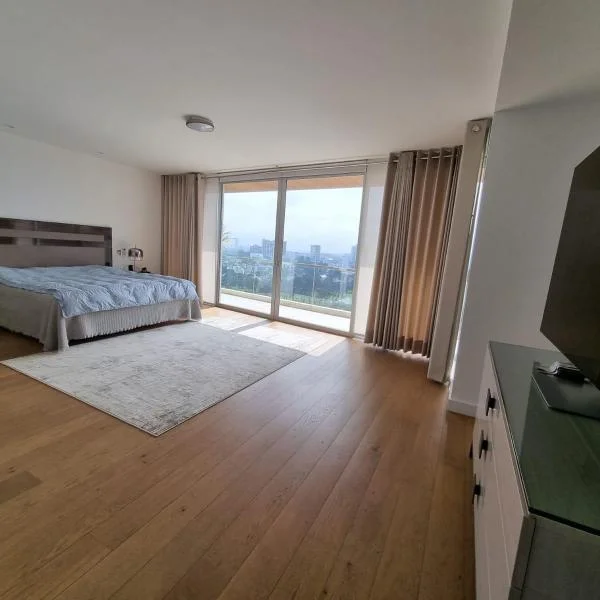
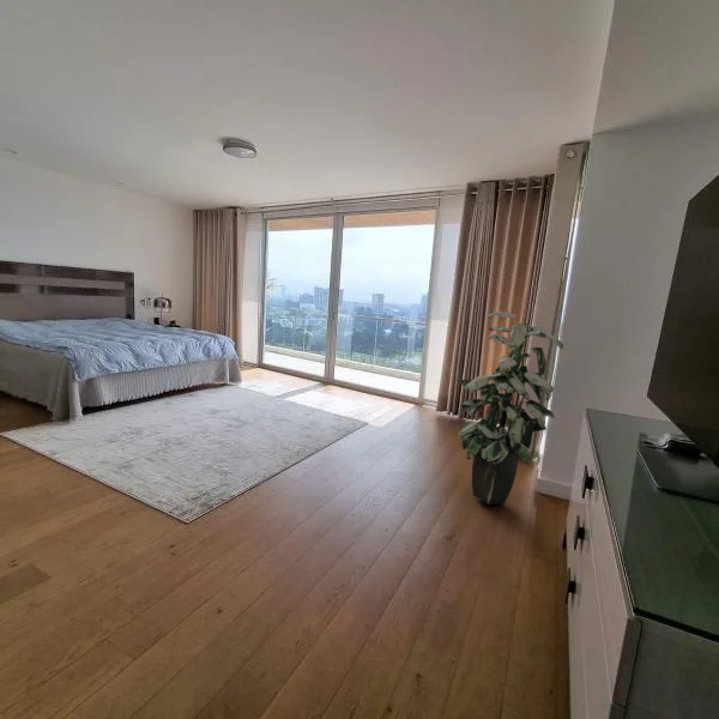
+ indoor plant [454,310,564,506]
